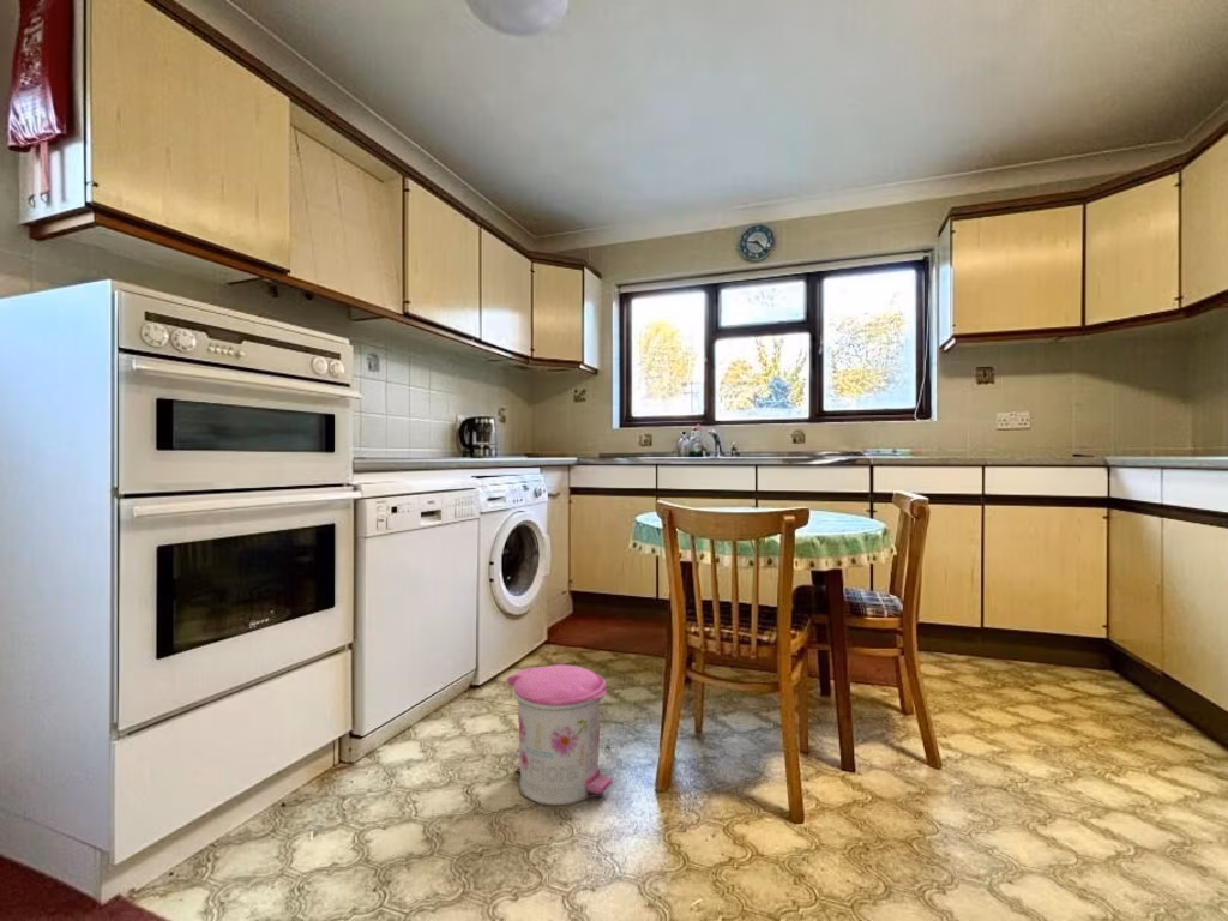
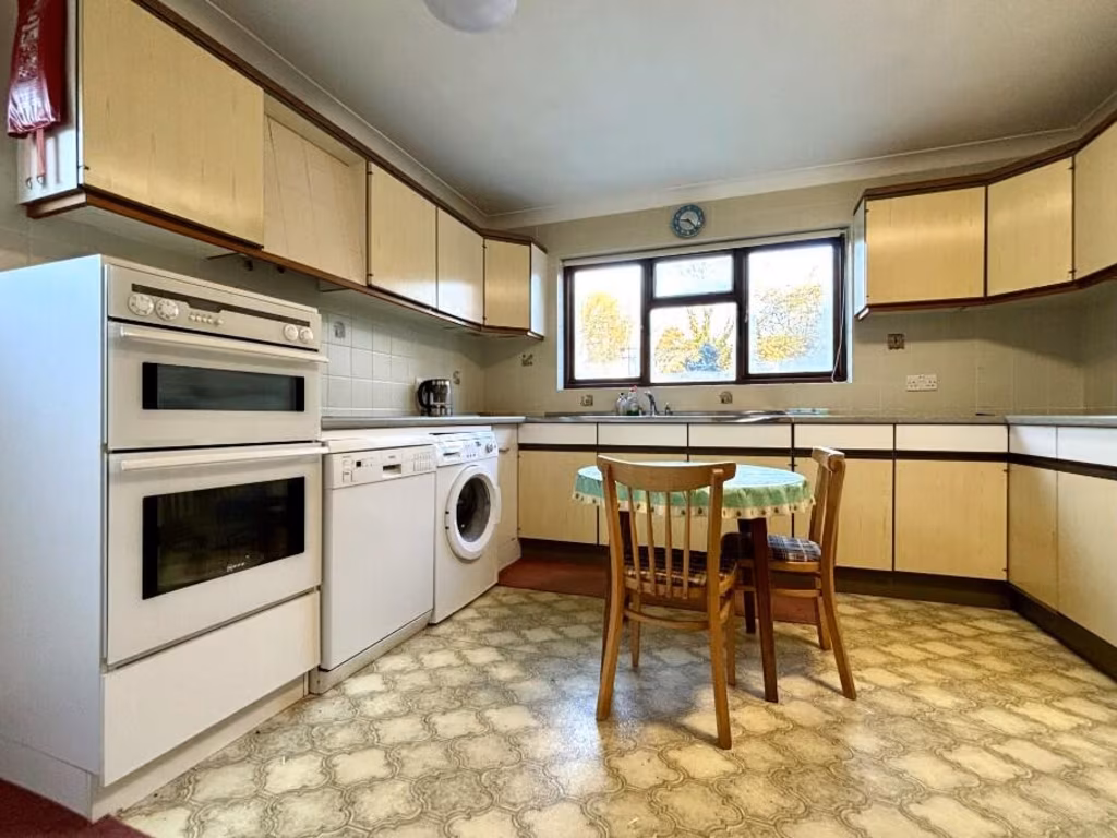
- trash can [505,663,614,807]
